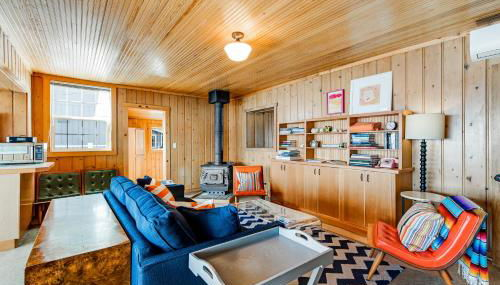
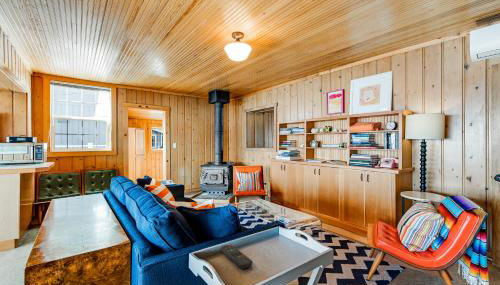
+ remote control [219,244,253,269]
